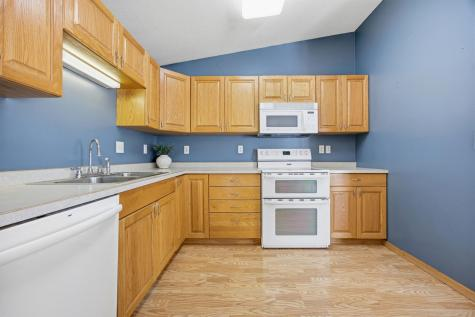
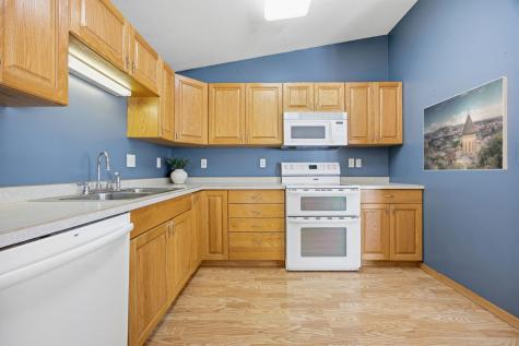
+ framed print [422,75,509,171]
